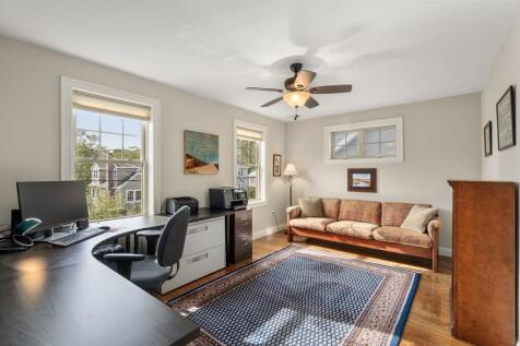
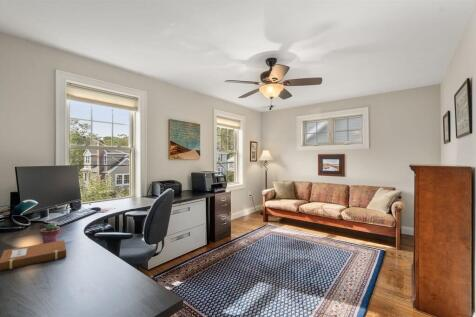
+ potted succulent [39,222,61,244]
+ notebook [0,239,67,272]
